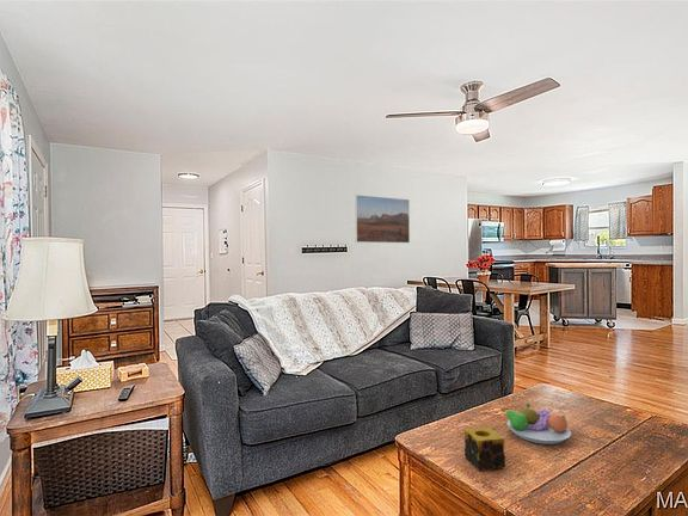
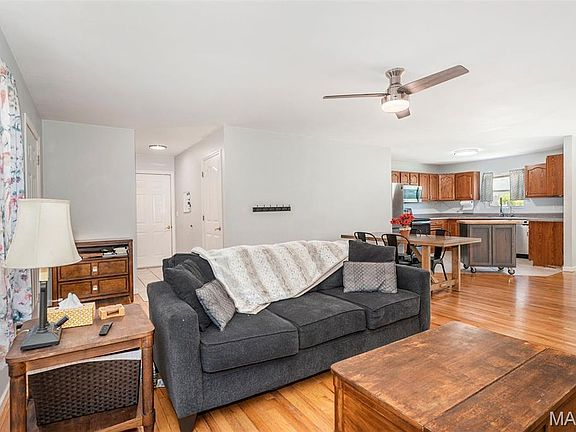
- fruit bowl [500,403,572,446]
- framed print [354,194,411,244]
- candle [463,426,506,471]
